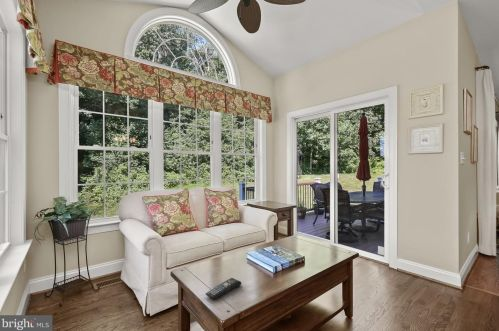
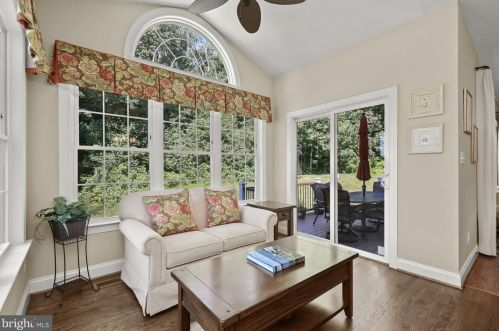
- remote control [205,277,242,300]
